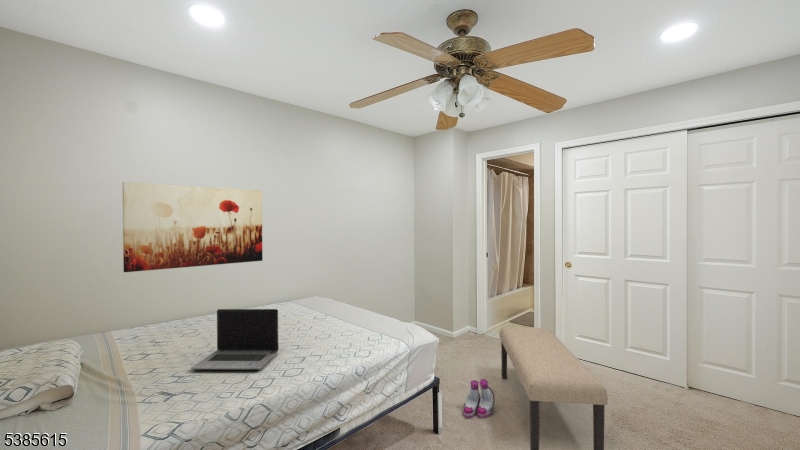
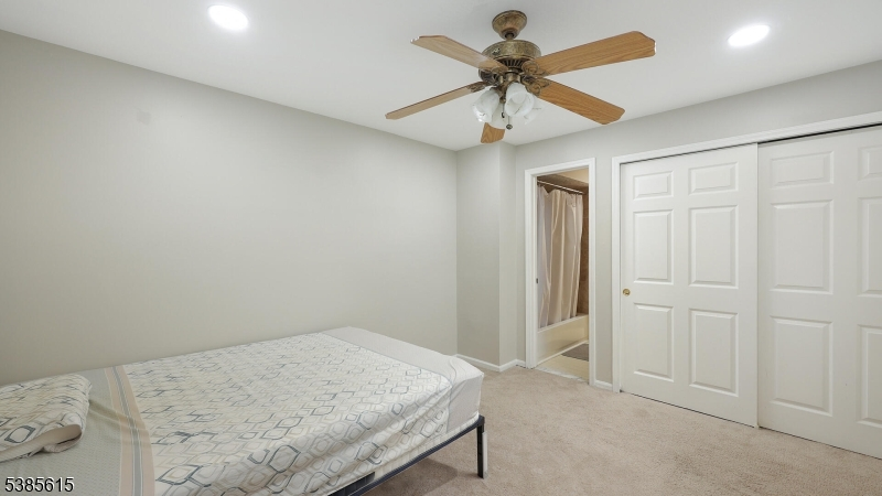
- laptop computer [191,308,280,371]
- wall art [121,181,264,273]
- boots [462,378,495,419]
- bench [498,326,608,450]
